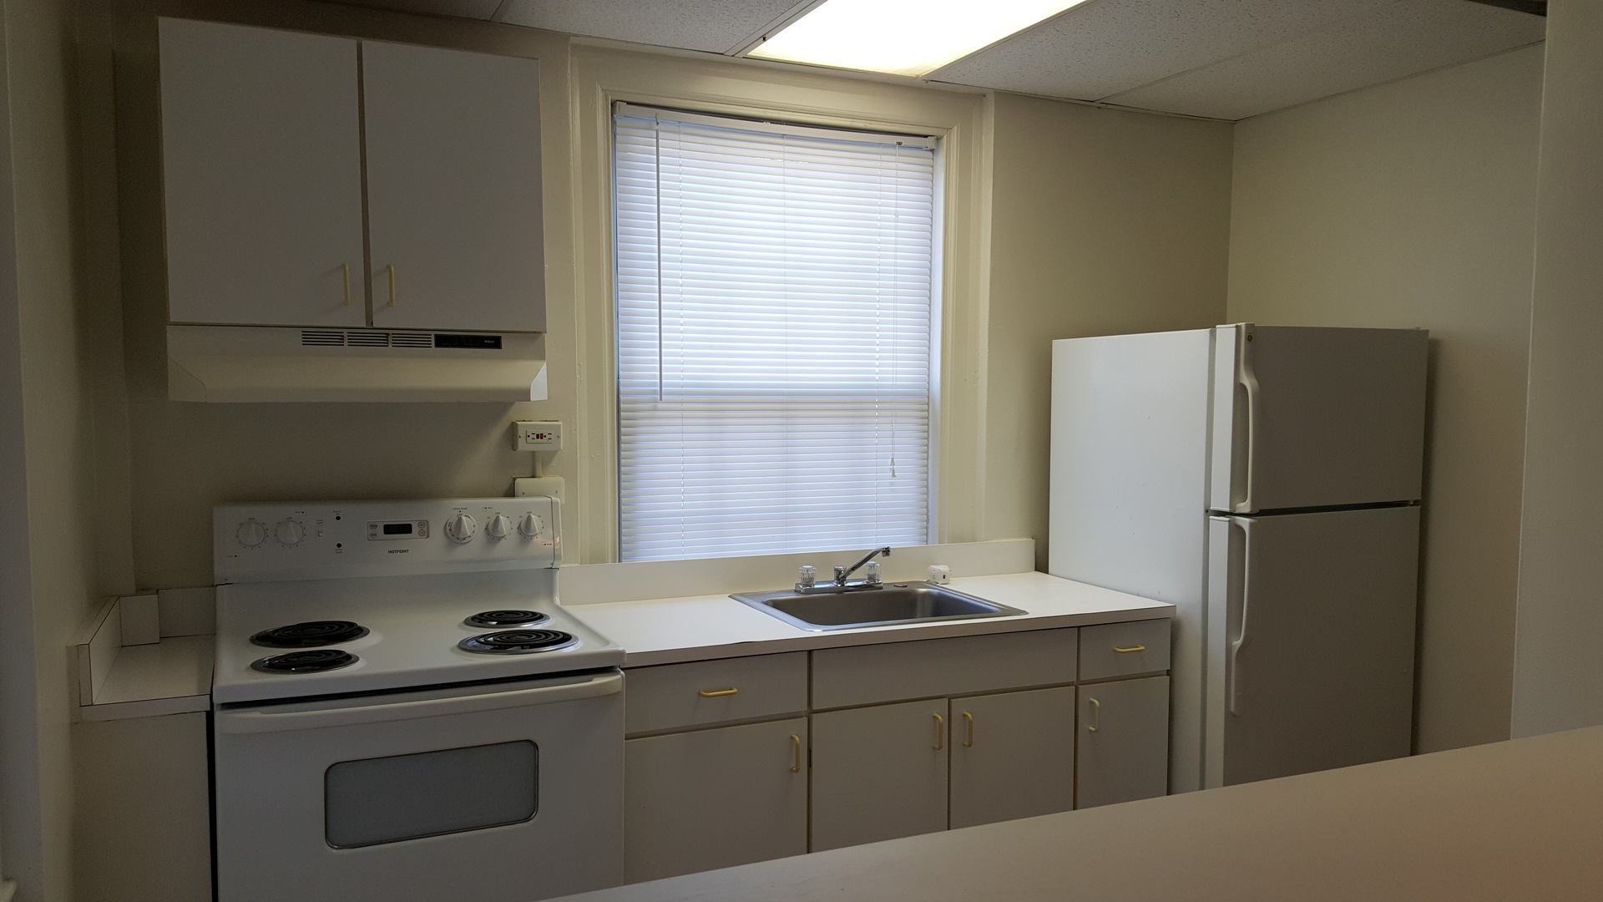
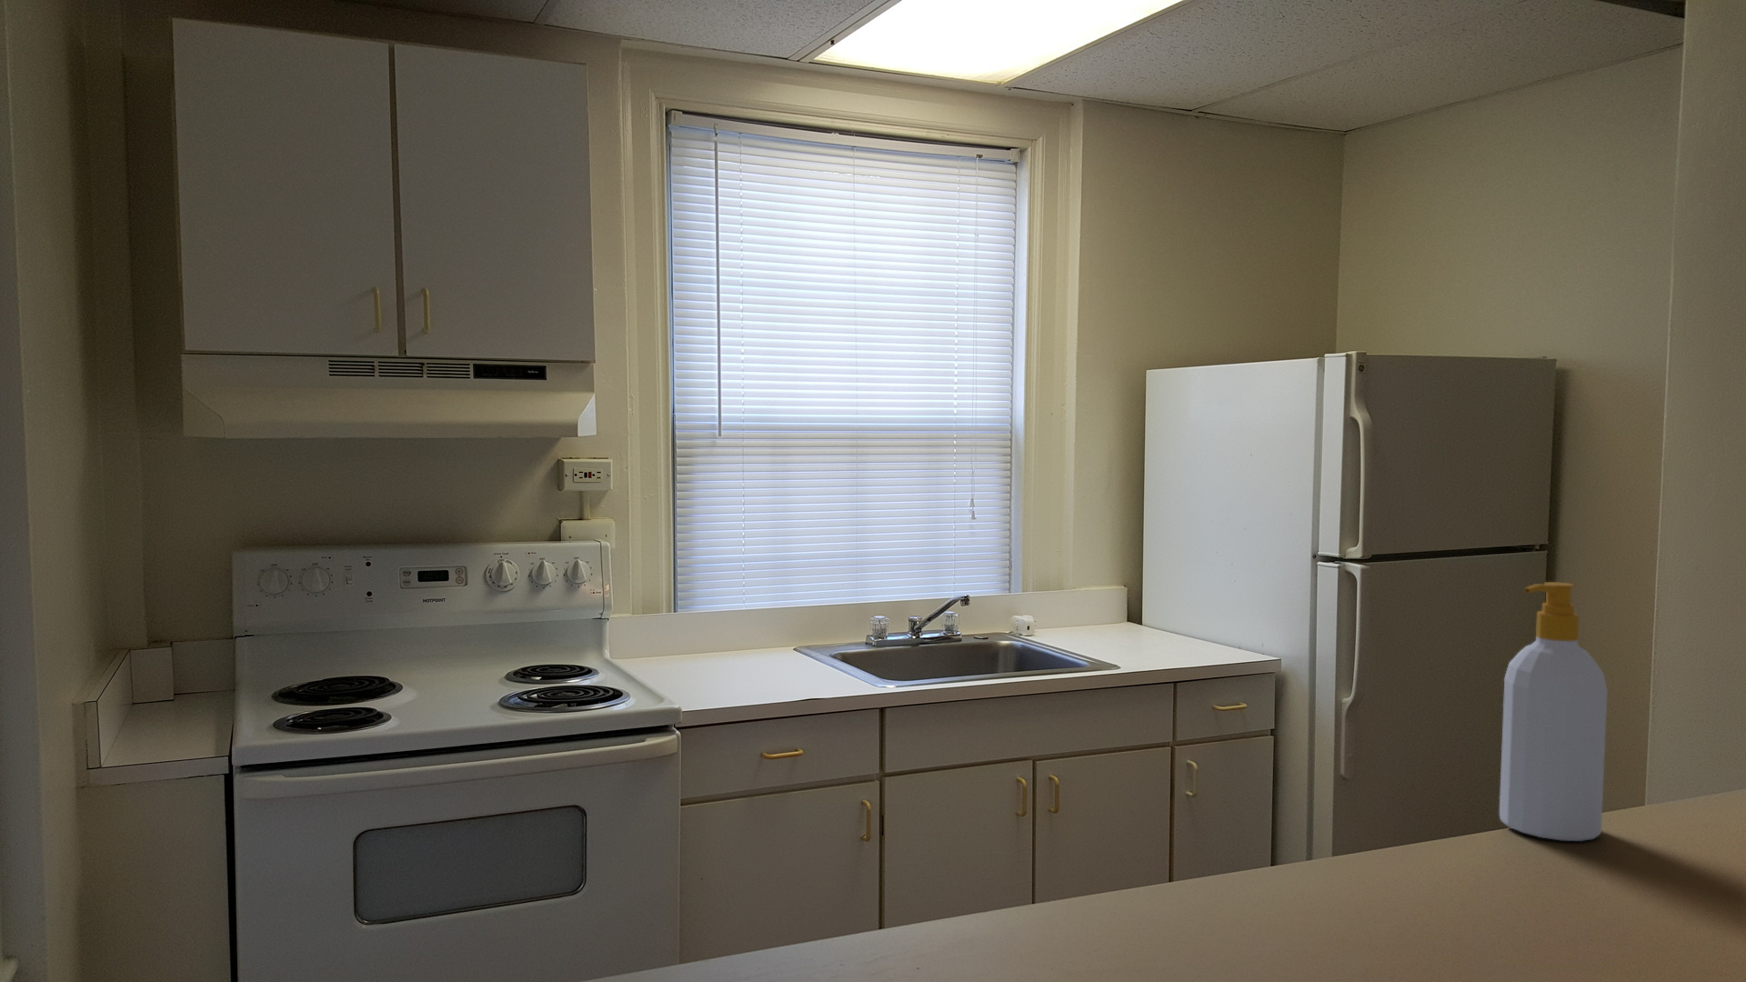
+ soap bottle [1499,582,1608,842]
